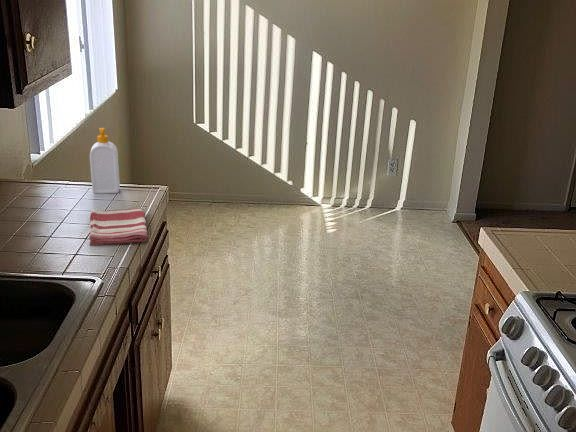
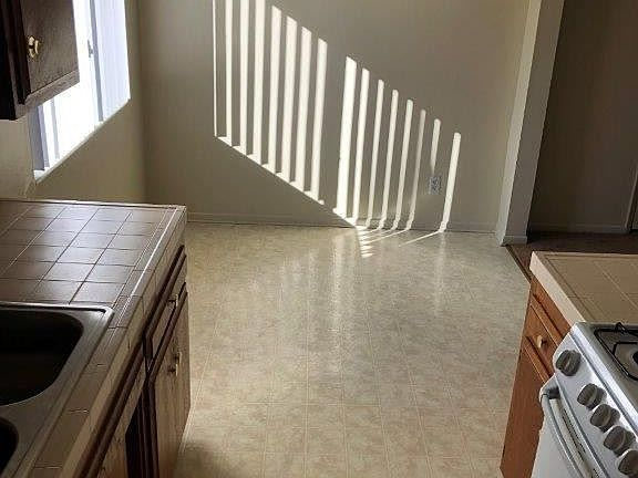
- dish towel [88,207,149,247]
- soap bottle [89,127,121,194]
